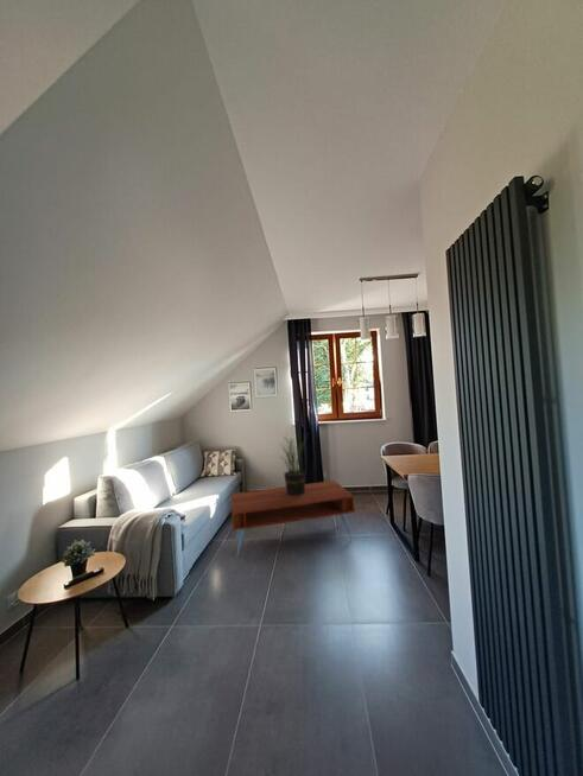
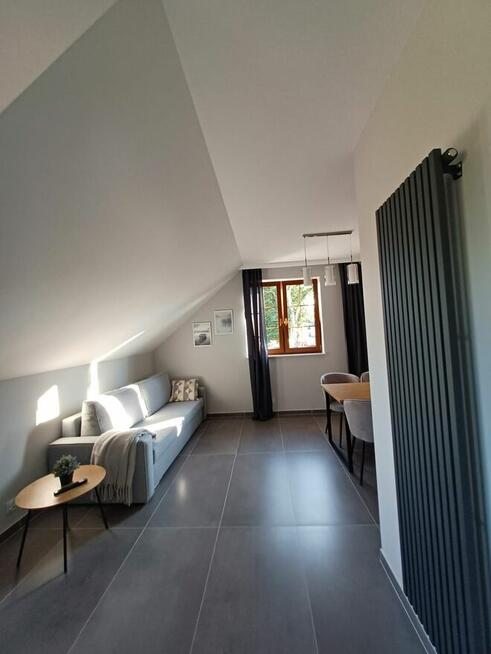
- coffee table [230,479,356,559]
- potted plant [278,432,311,496]
